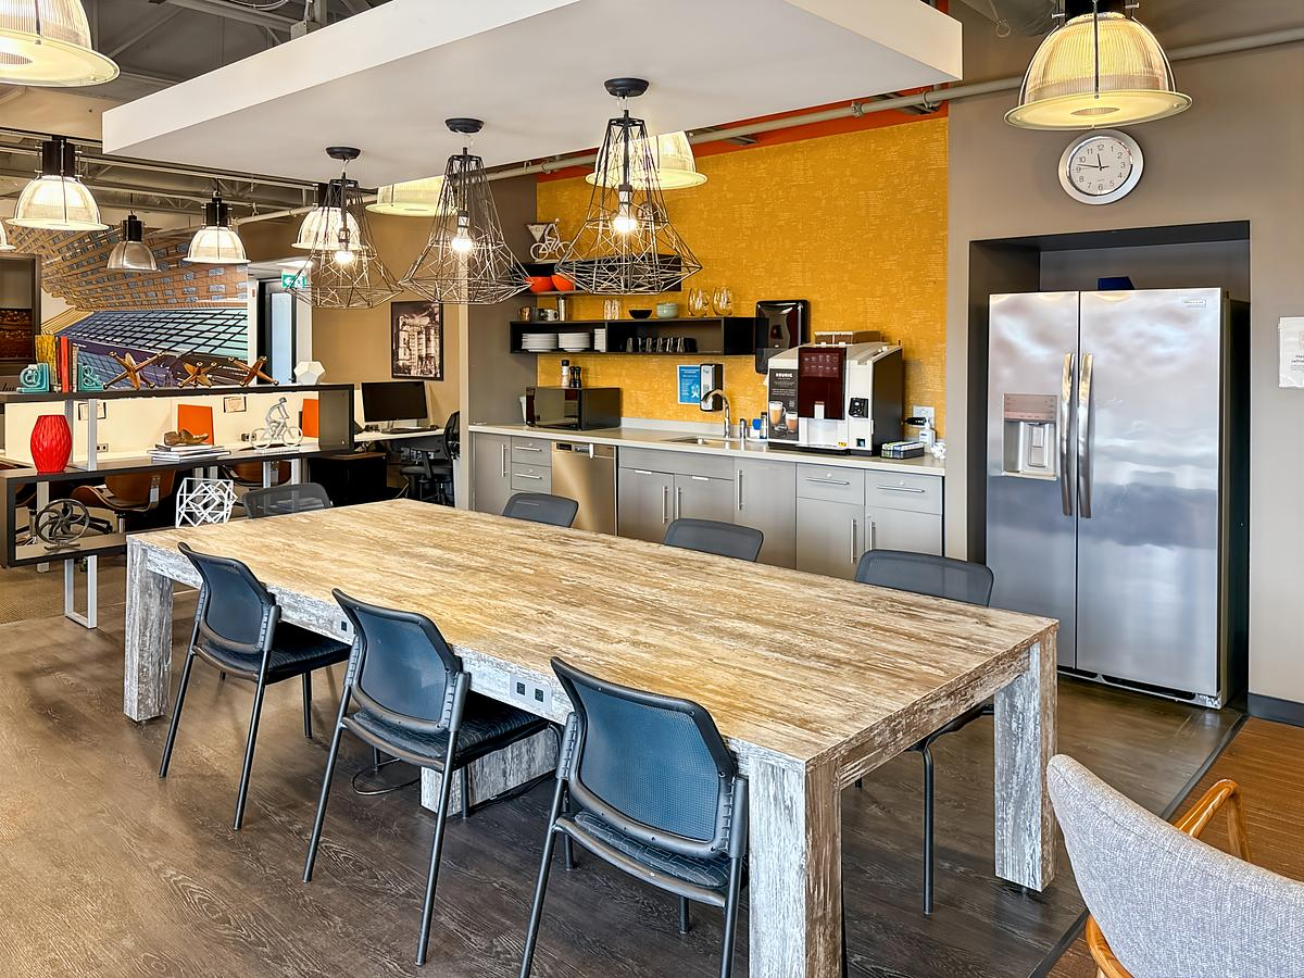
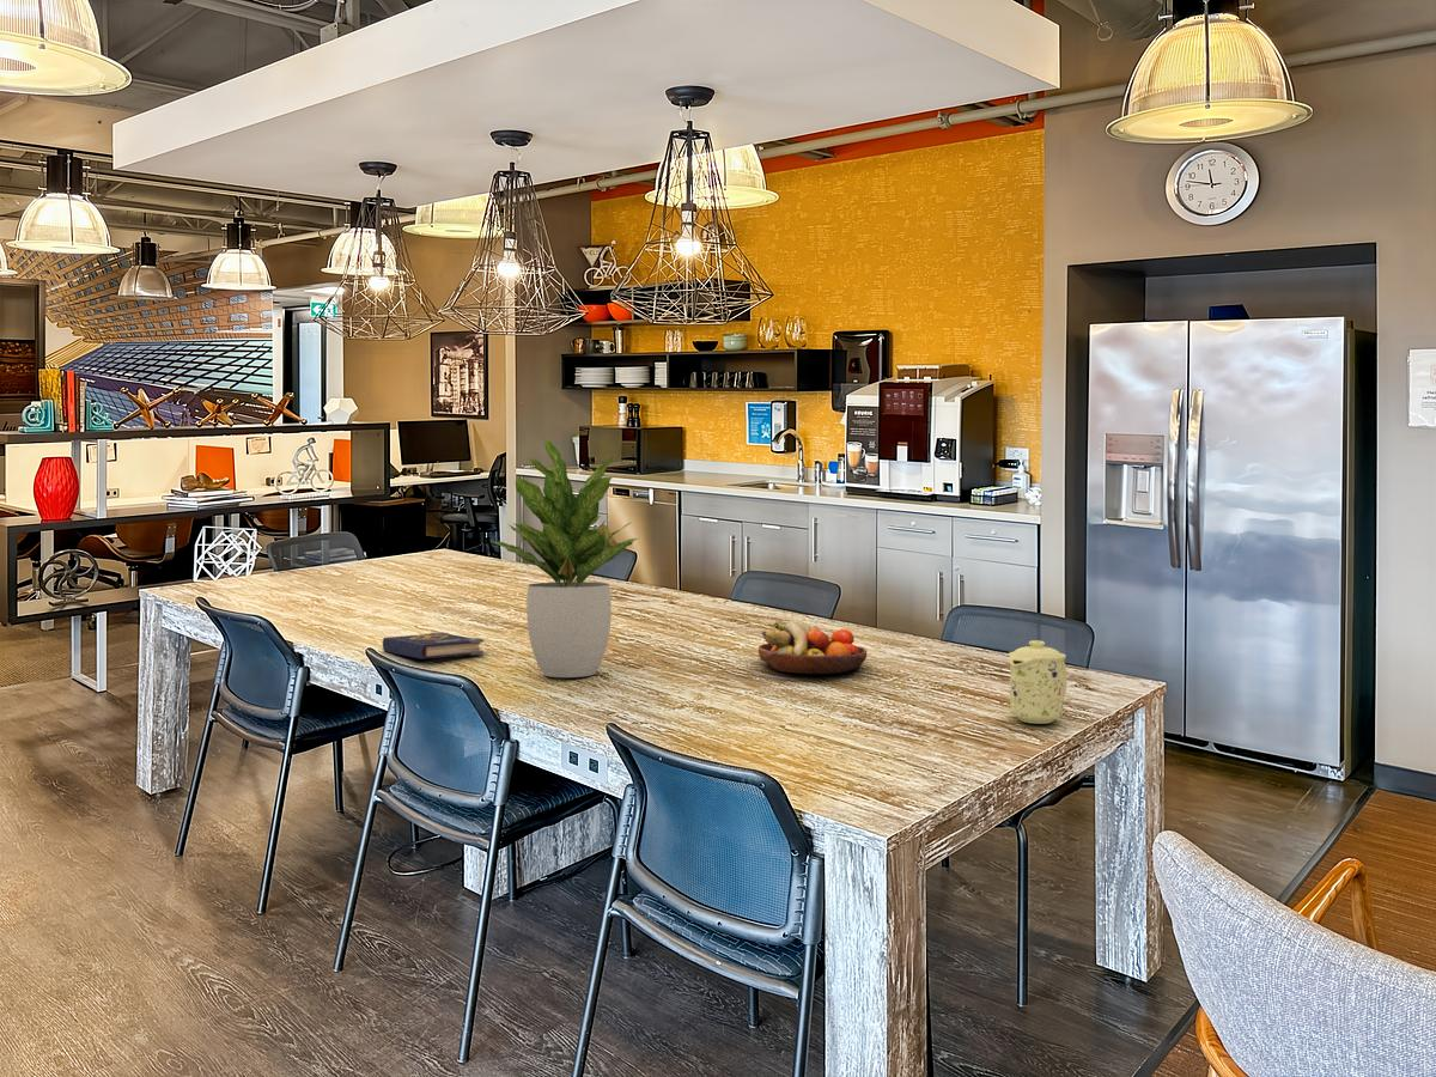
+ mug [1008,639,1067,725]
+ book [382,631,485,661]
+ potted plant [488,437,639,679]
+ fruit bowl [757,619,868,675]
